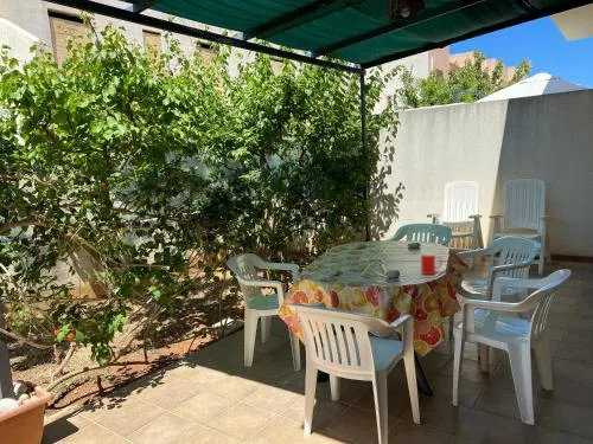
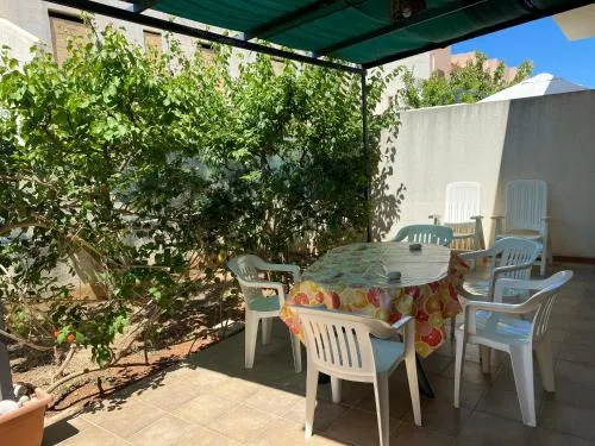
- cup [420,252,442,276]
